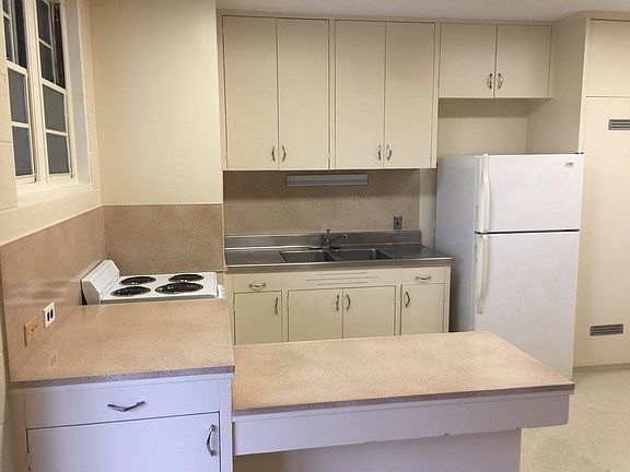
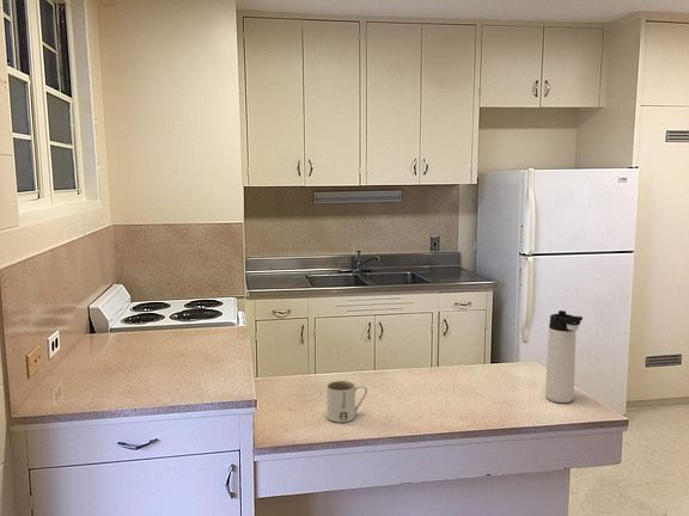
+ mug [325,380,368,423]
+ thermos bottle [544,309,584,404]
